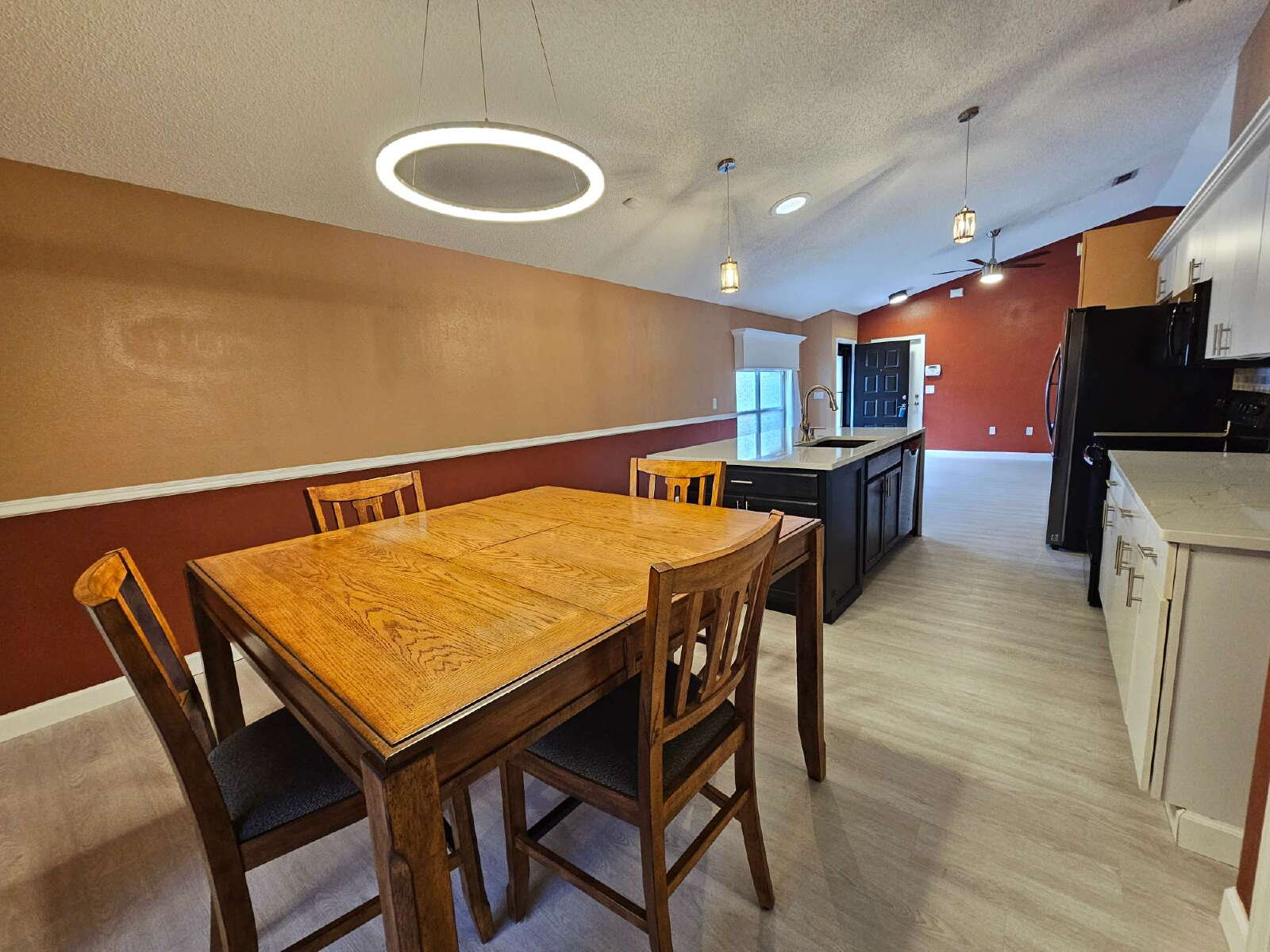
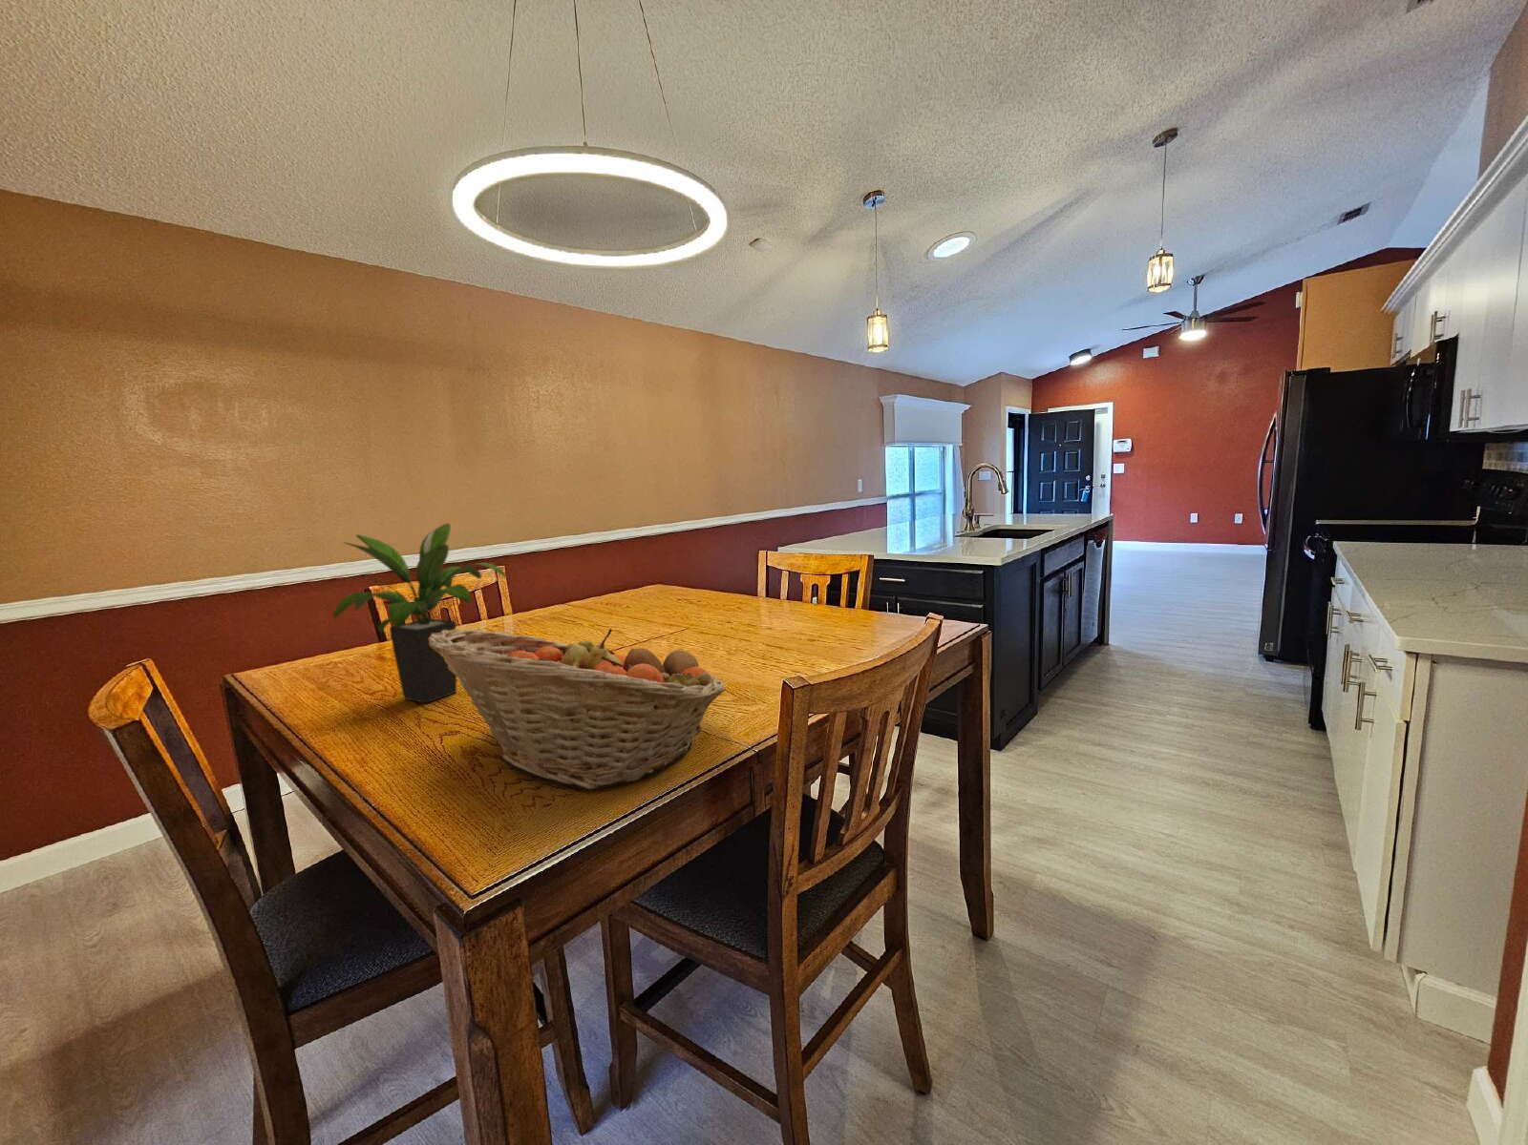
+ potted plant [322,522,509,704]
+ fruit basket [428,628,727,790]
